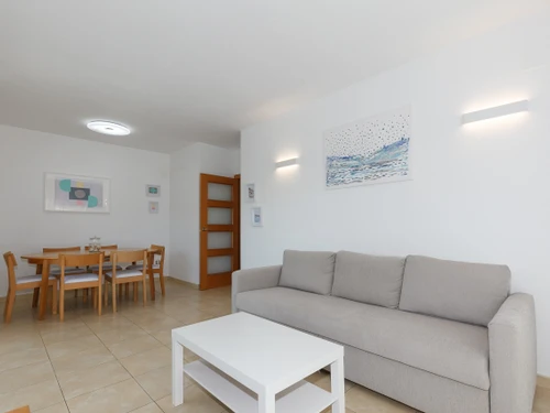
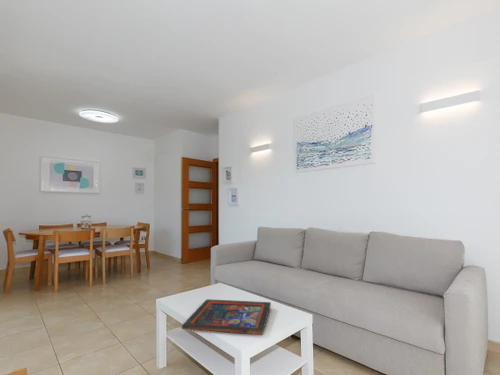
+ religious icon [181,298,272,336]
